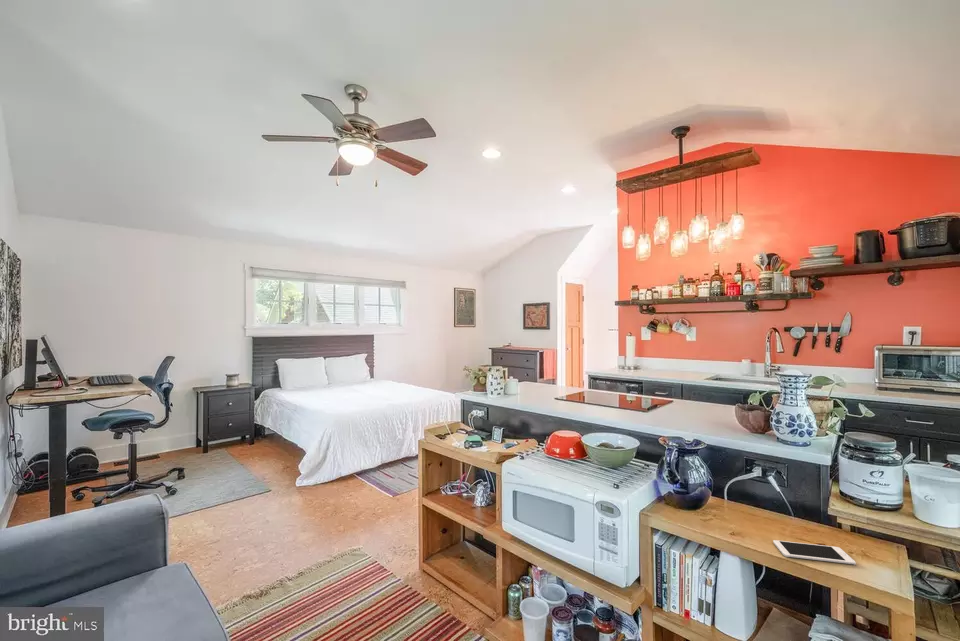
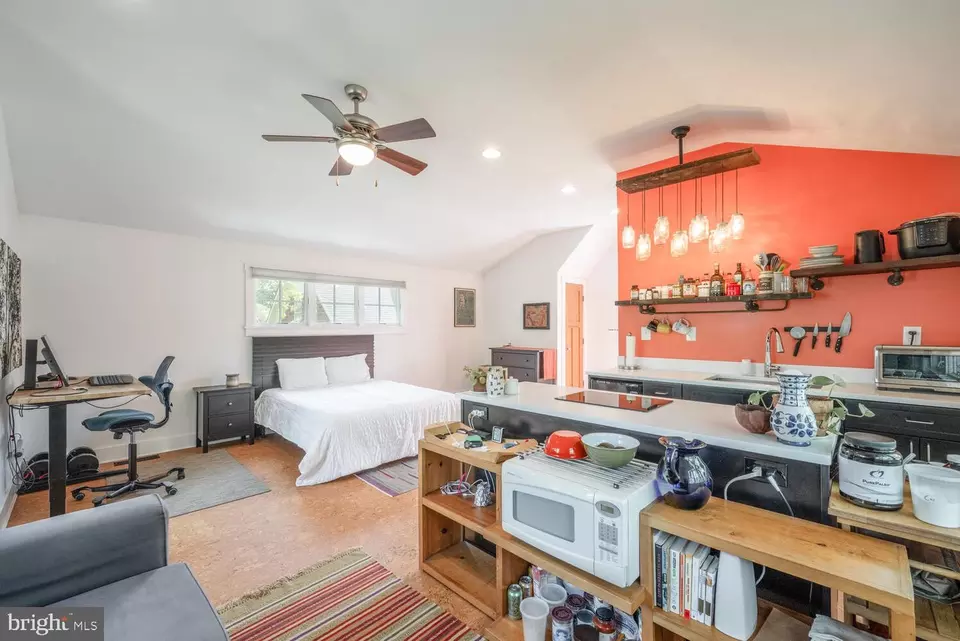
- cell phone [772,539,857,566]
